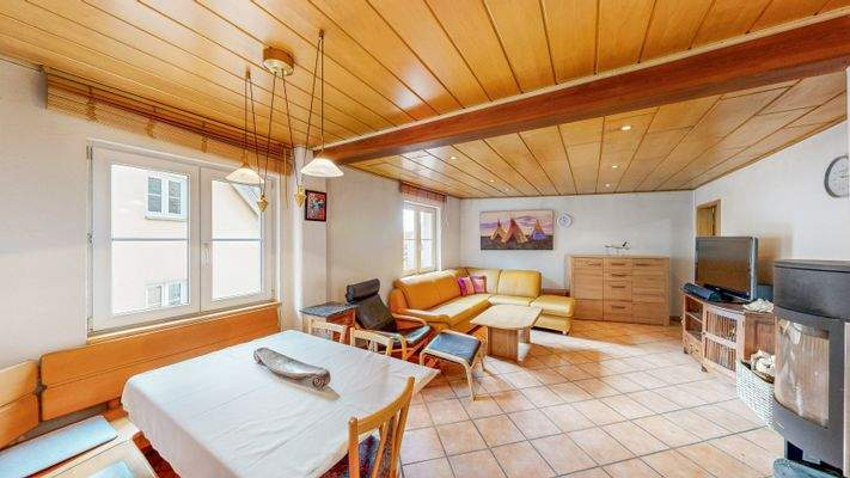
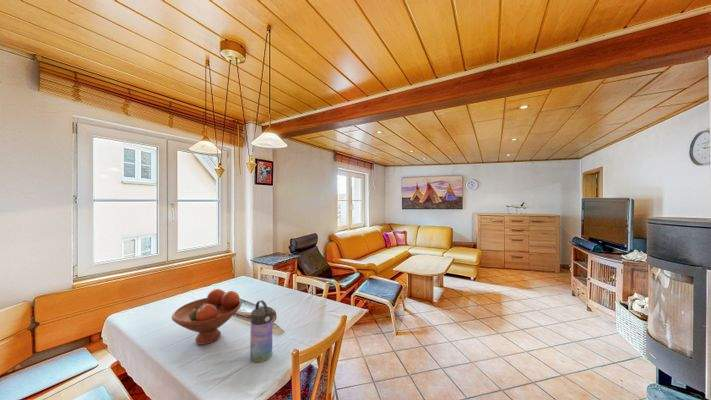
+ water bottle [249,299,274,363]
+ fruit bowl [171,288,242,346]
